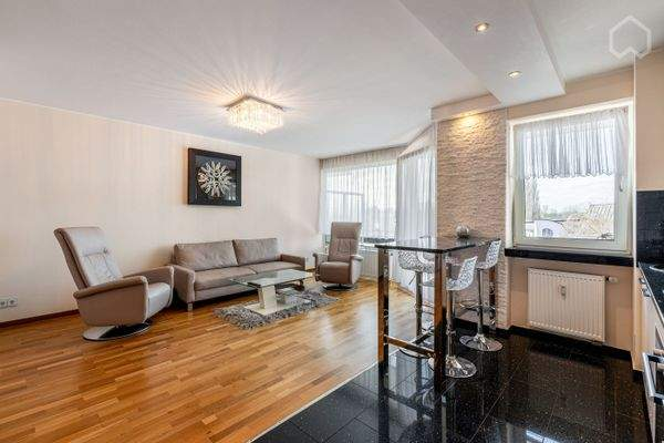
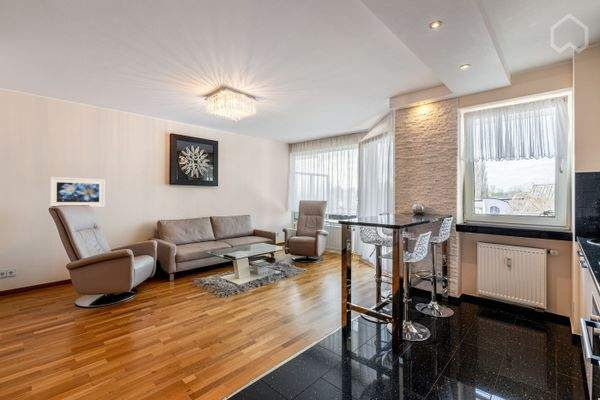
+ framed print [49,176,106,208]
